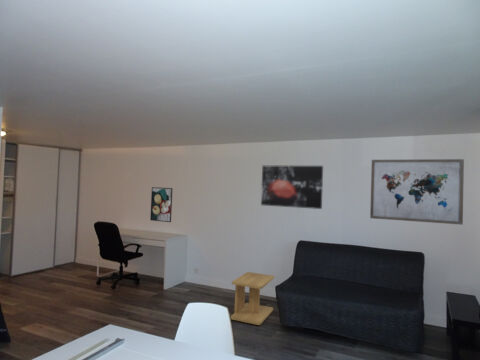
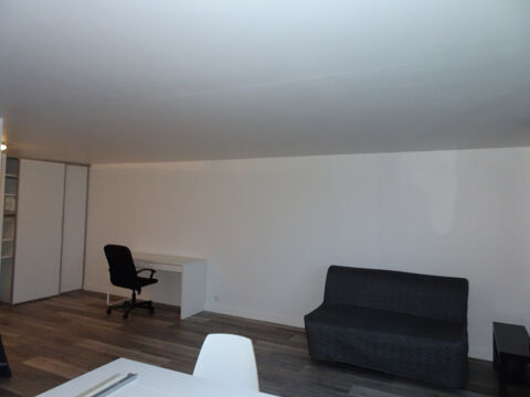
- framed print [149,186,173,223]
- wall art [369,158,465,226]
- wall art [260,165,324,210]
- side table [229,271,275,326]
